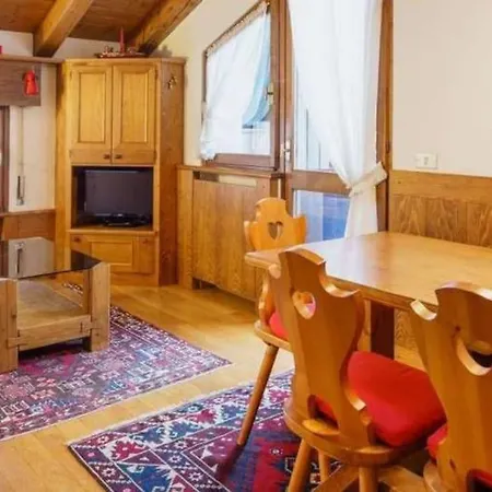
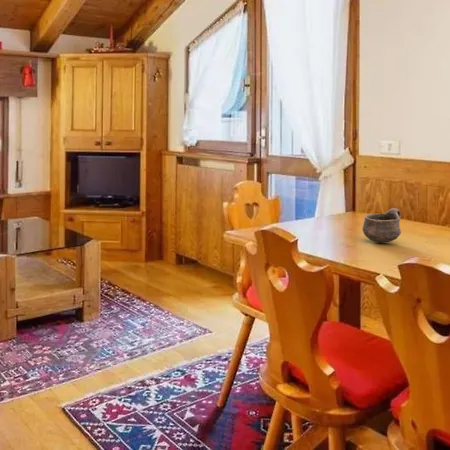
+ bowl [361,207,402,243]
